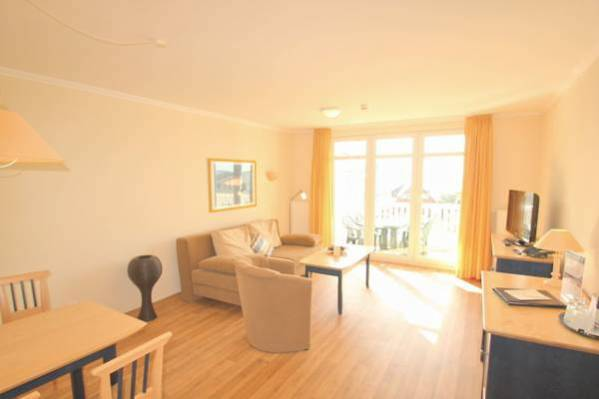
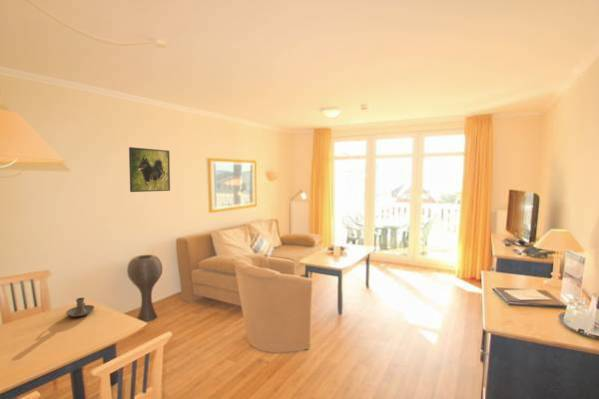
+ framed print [128,146,171,193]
+ candle holder [65,297,95,318]
